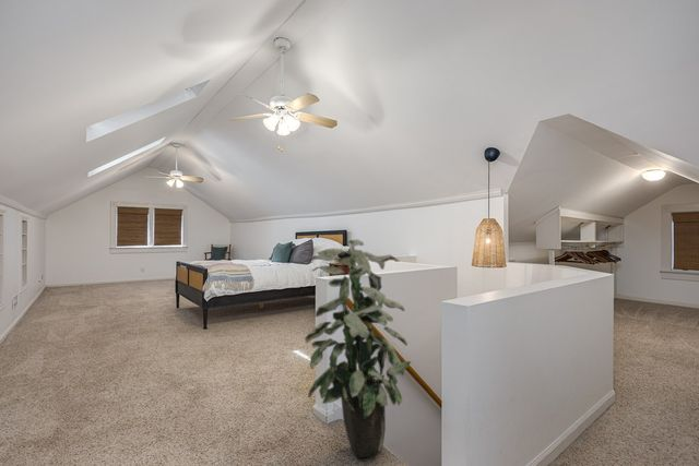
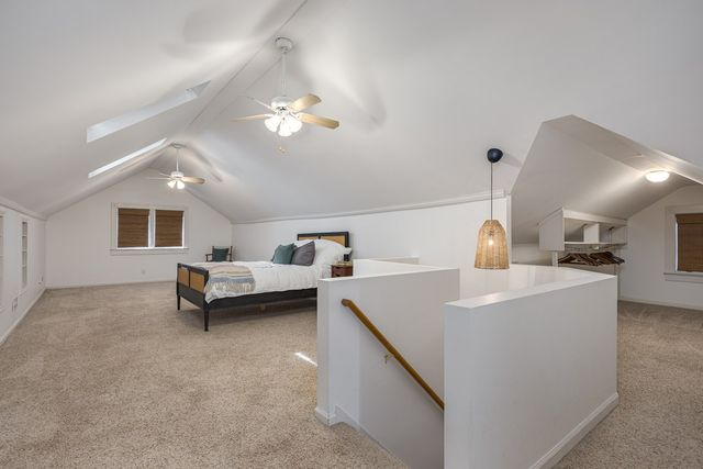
- indoor plant [304,239,412,459]
